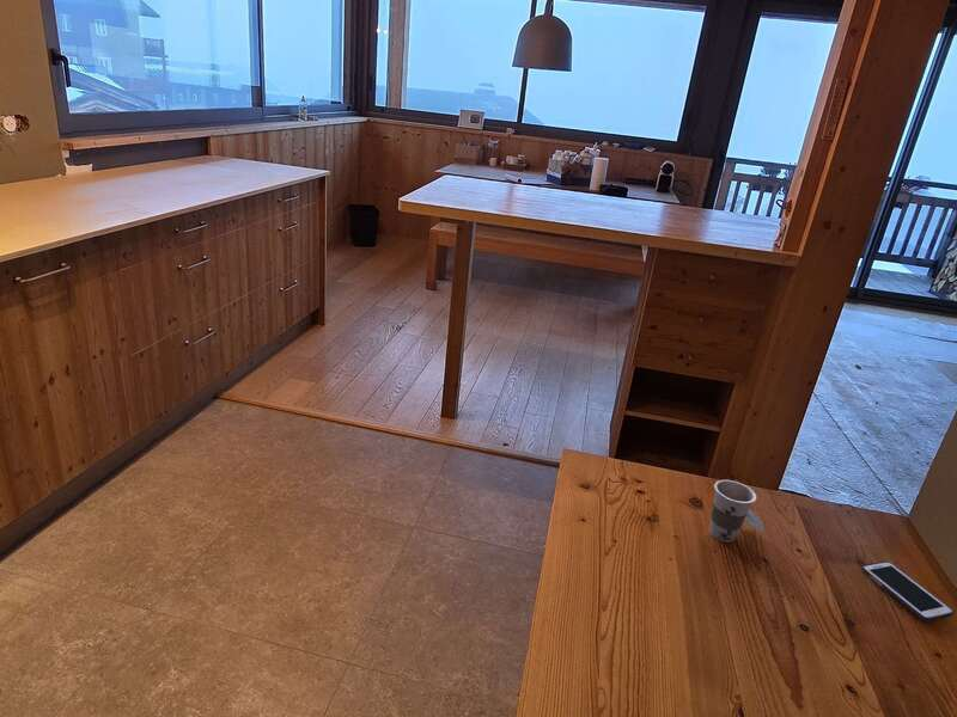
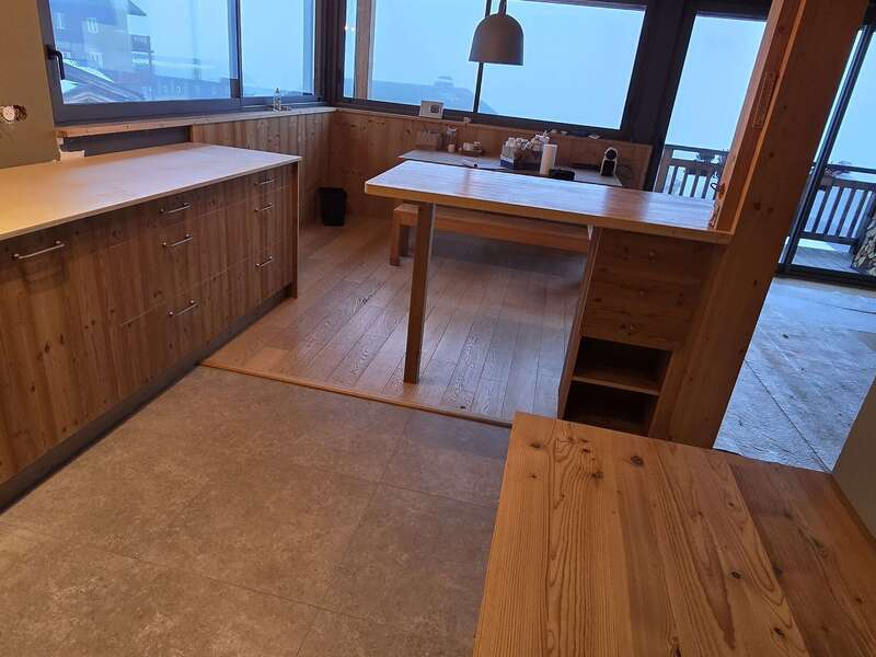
- cell phone [860,560,955,623]
- cup [708,479,766,544]
